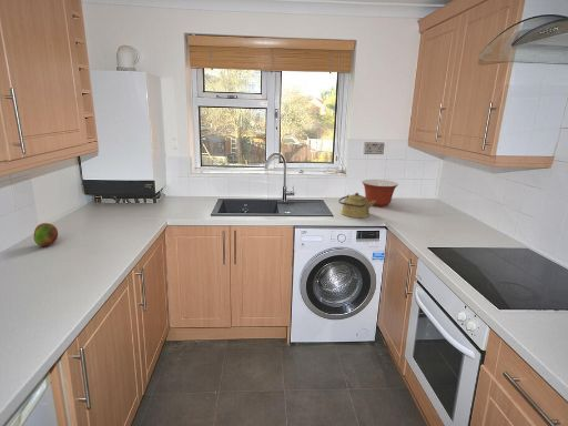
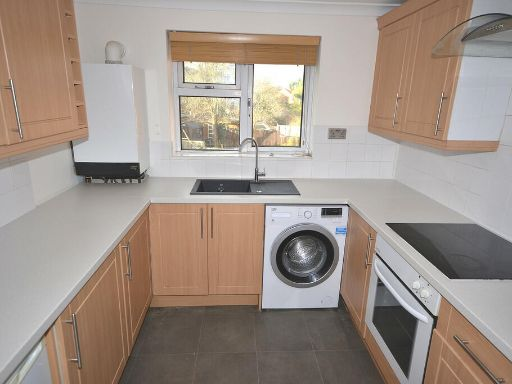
- mixing bowl [361,179,399,207]
- kettle [337,192,376,219]
- fruit [32,222,59,247]
